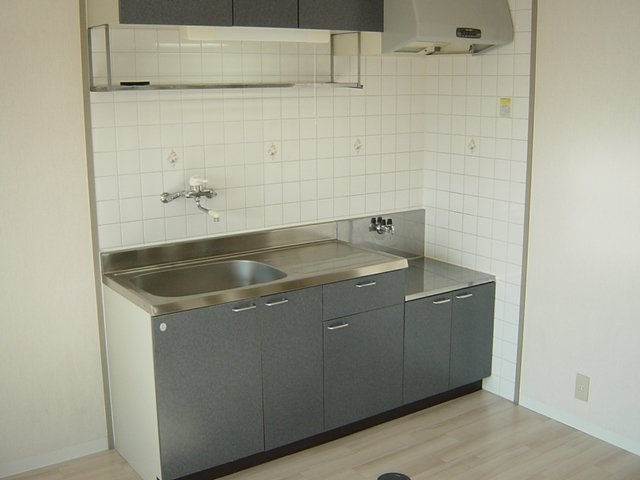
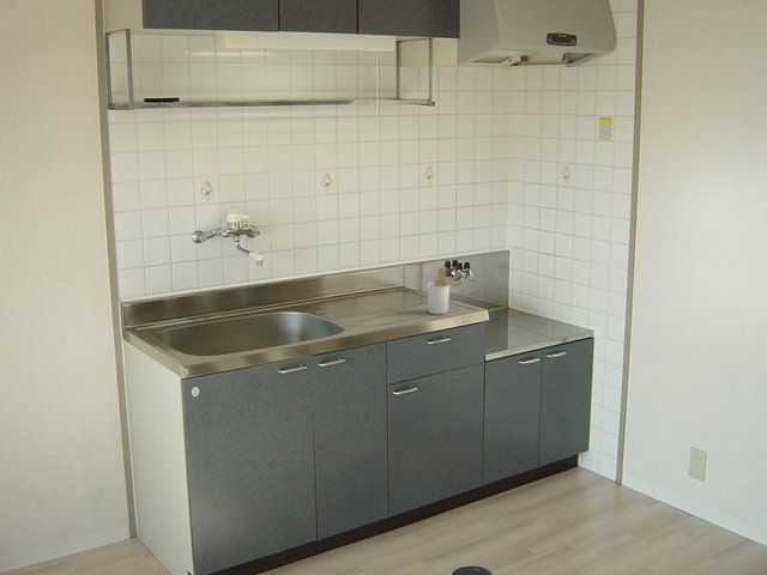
+ utensil holder [425,267,461,315]
